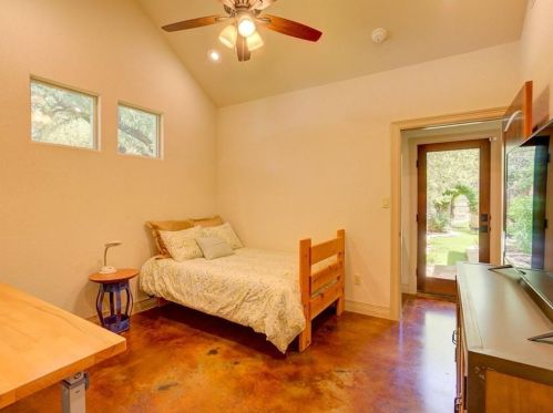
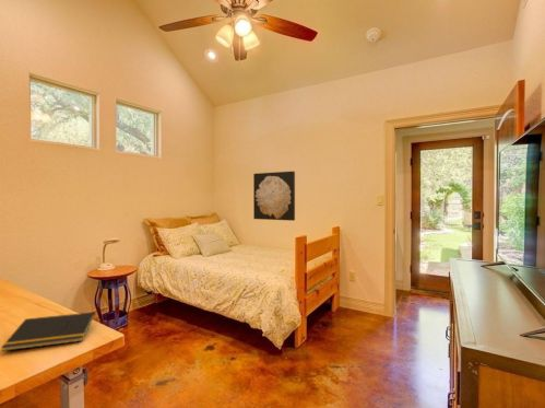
+ notepad [0,311,96,352]
+ wall art [252,171,296,222]
